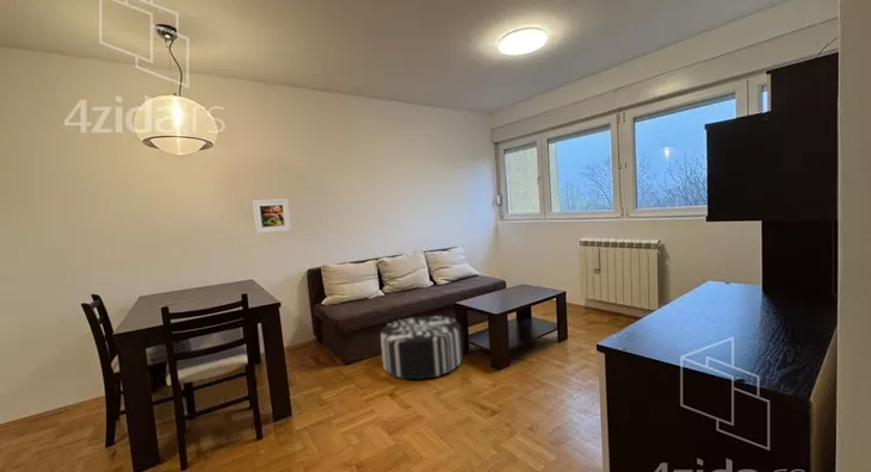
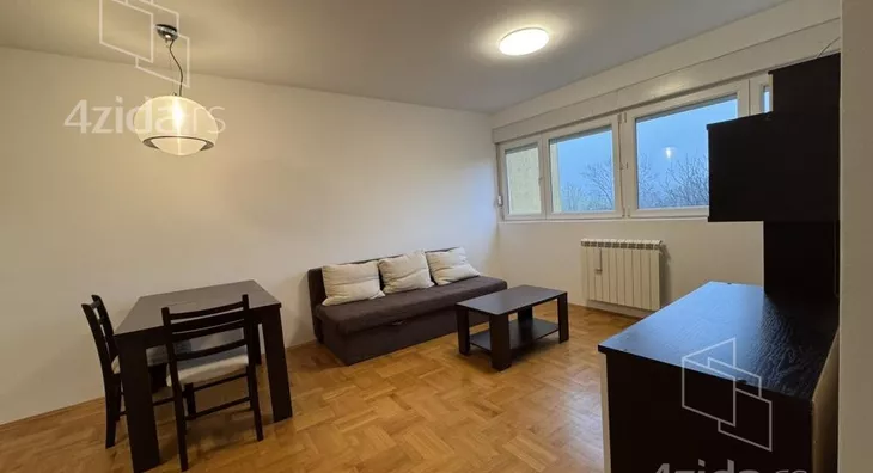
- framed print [251,198,292,235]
- pouf [379,315,464,380]
